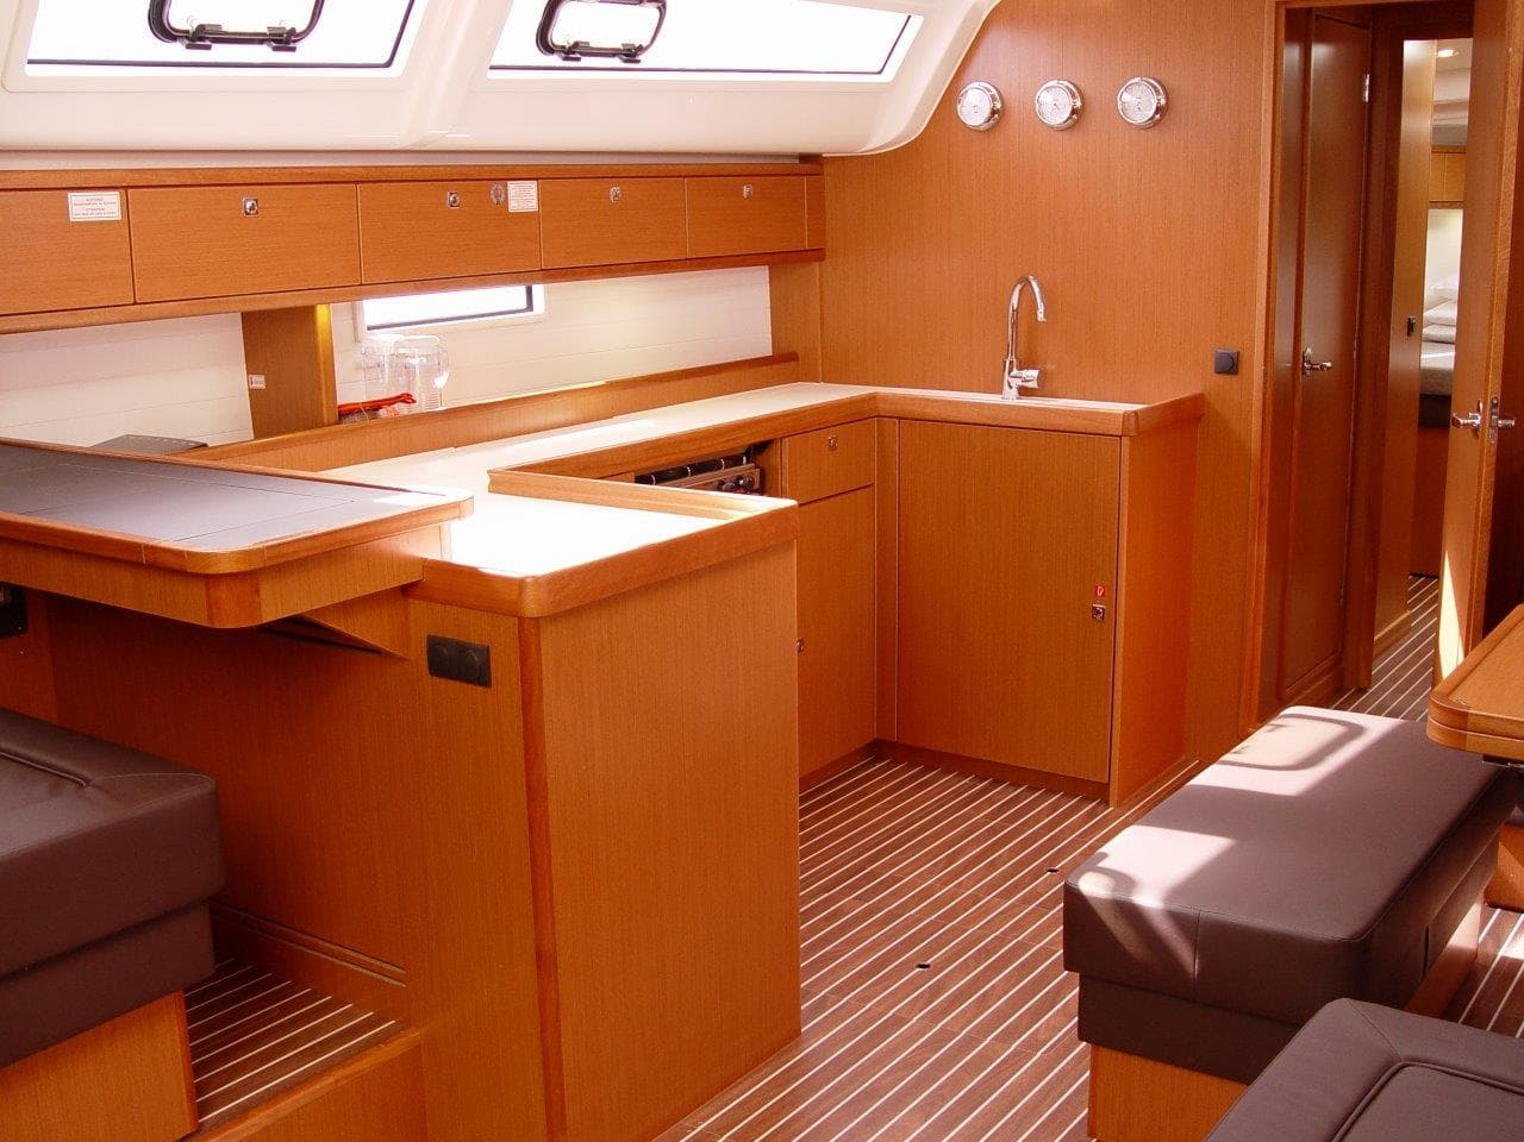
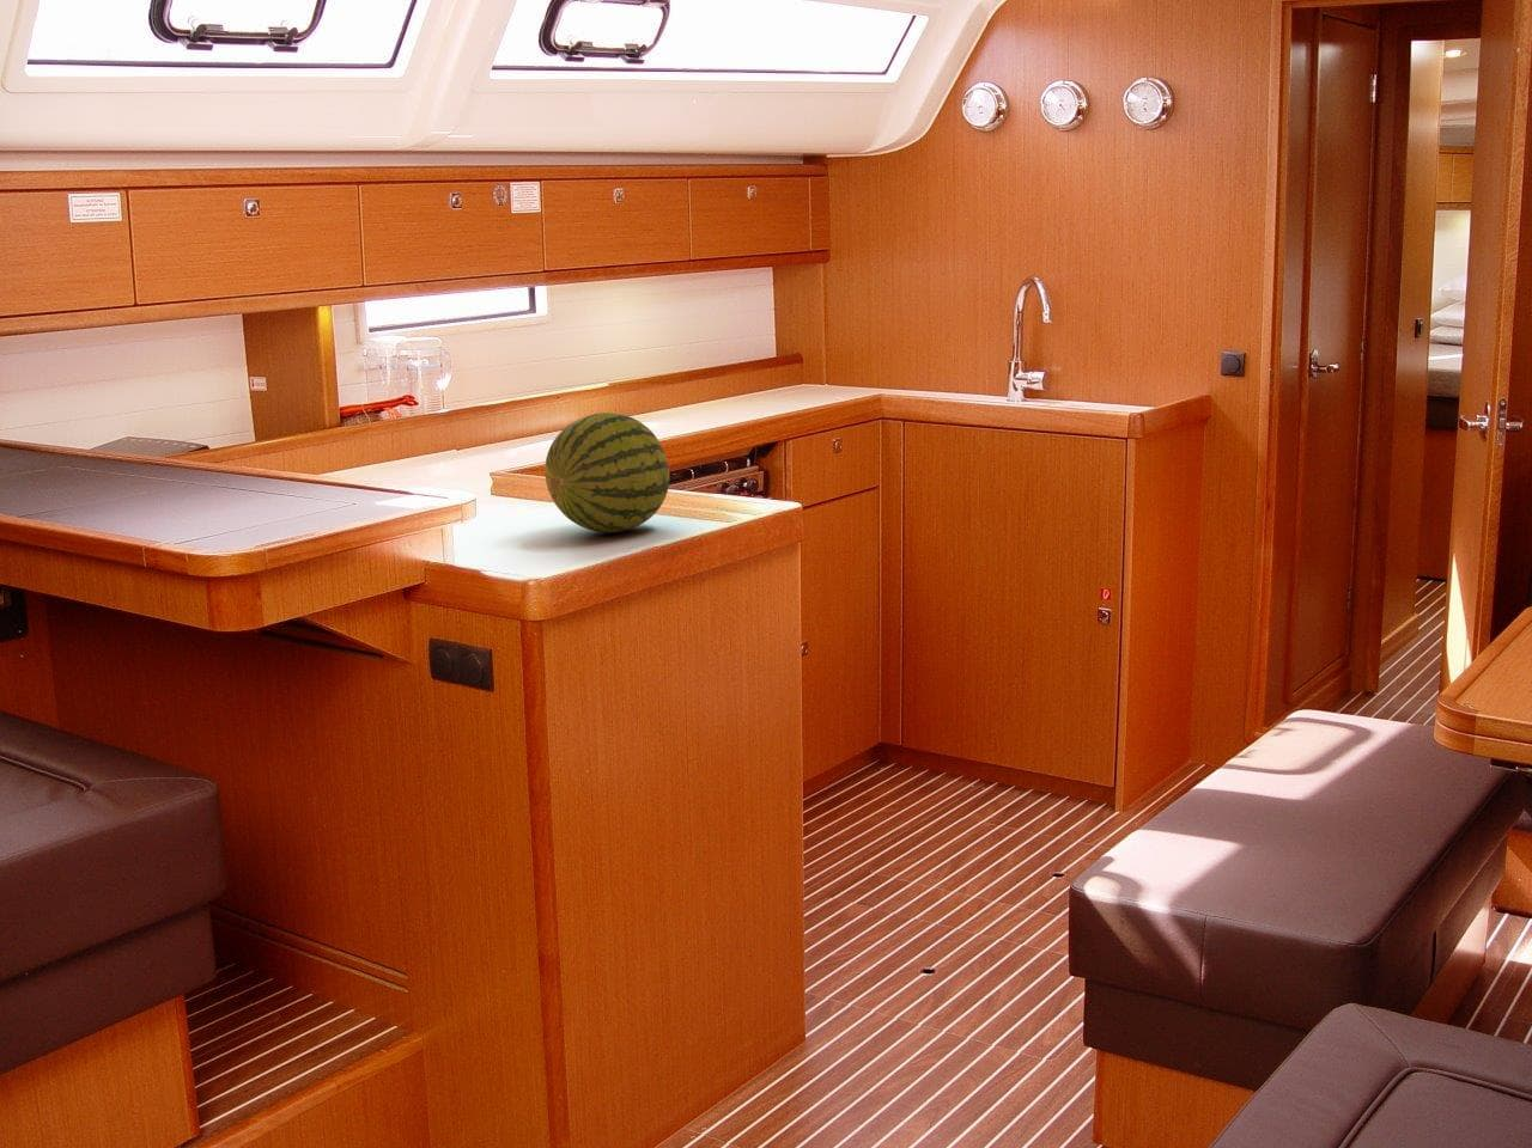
+ fruit [543,411,671,533]
